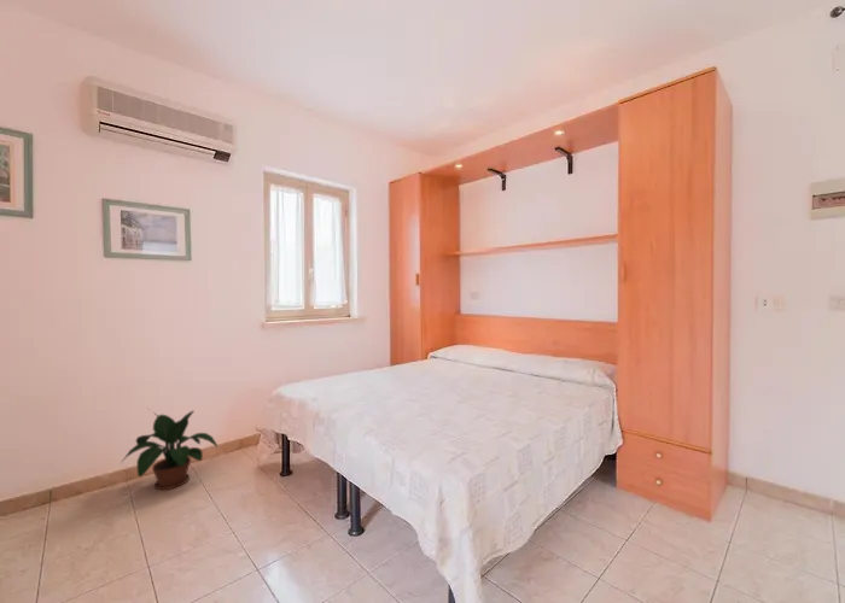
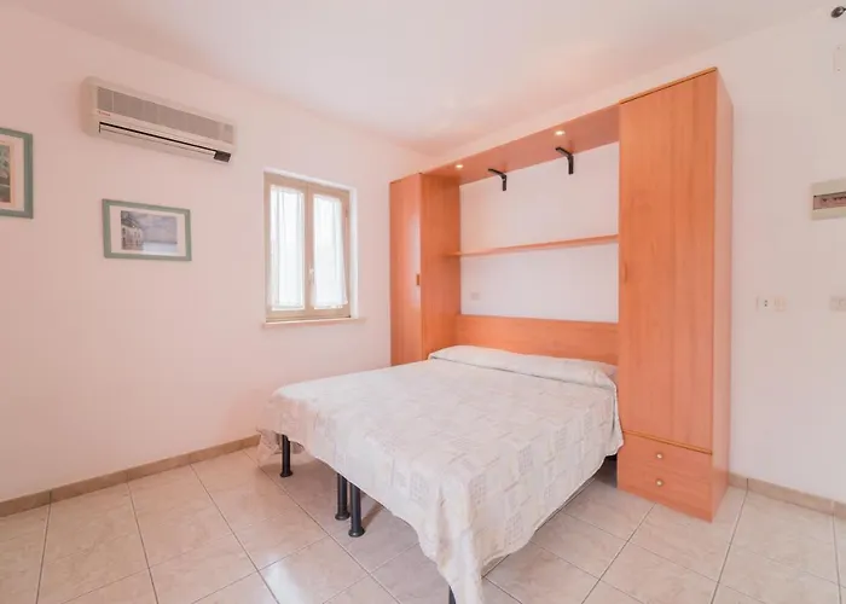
- potted plant [120,408,218,491]
